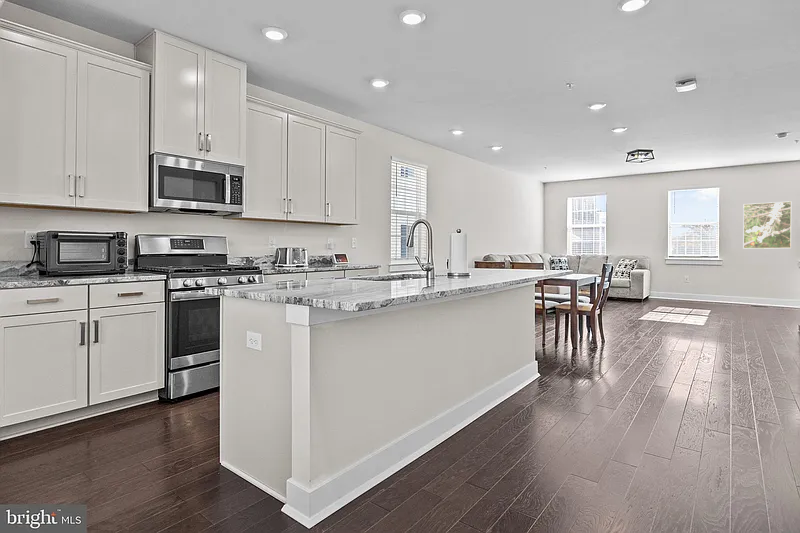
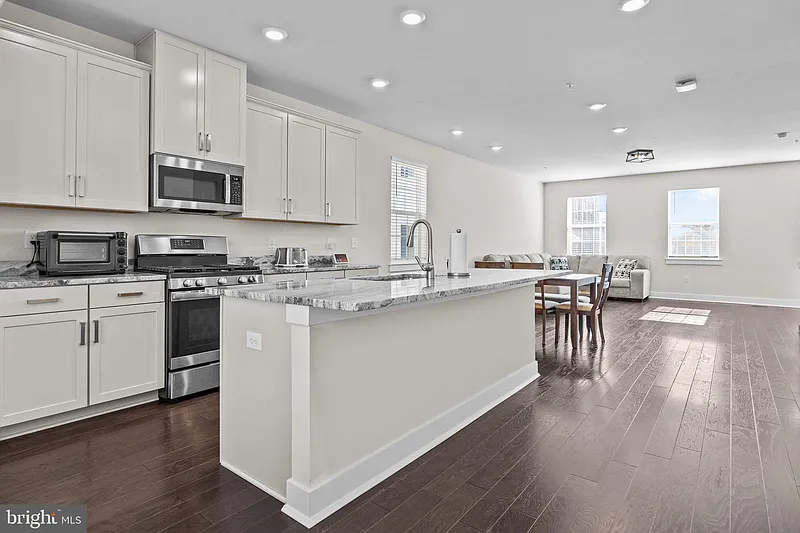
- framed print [742,200,792,250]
